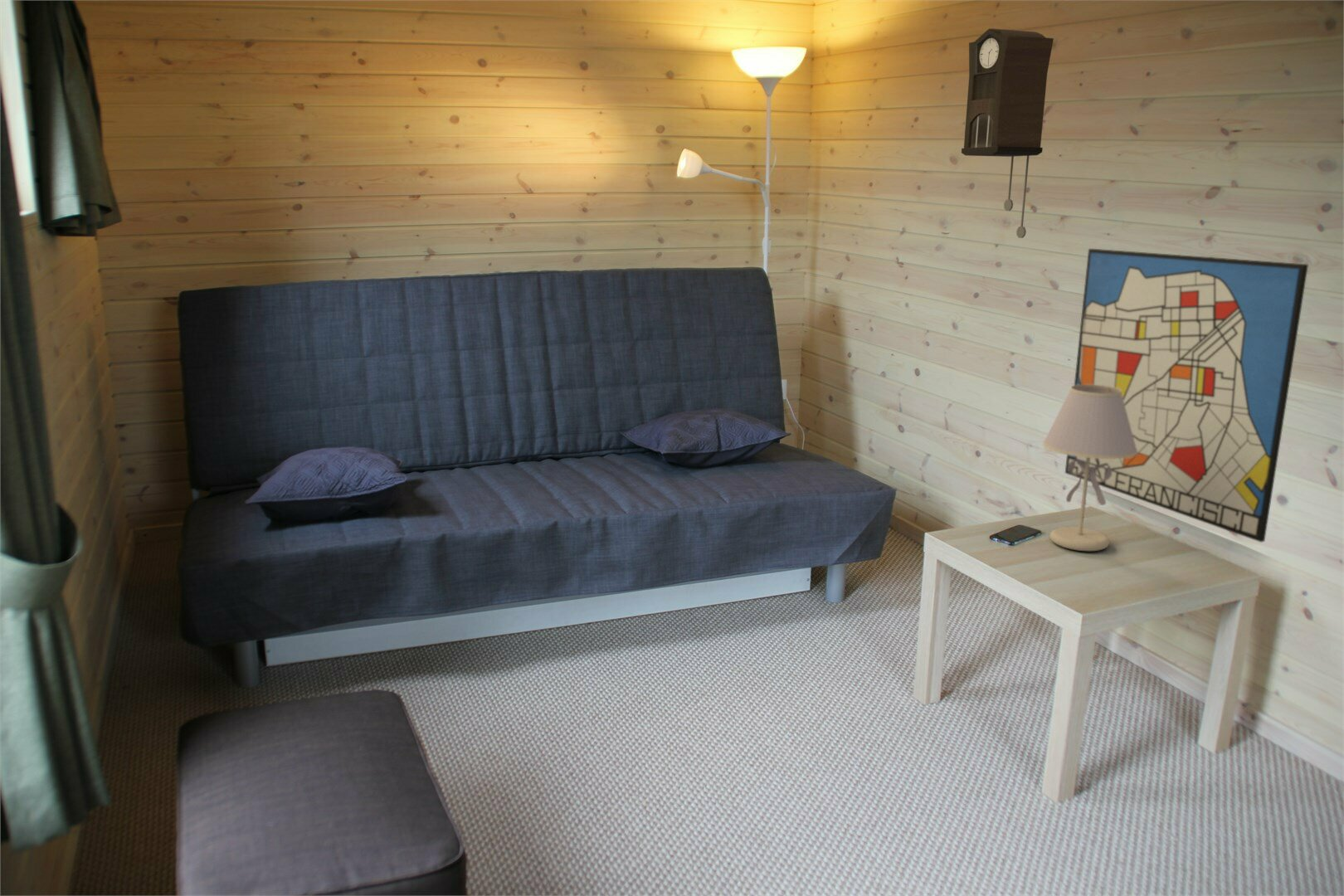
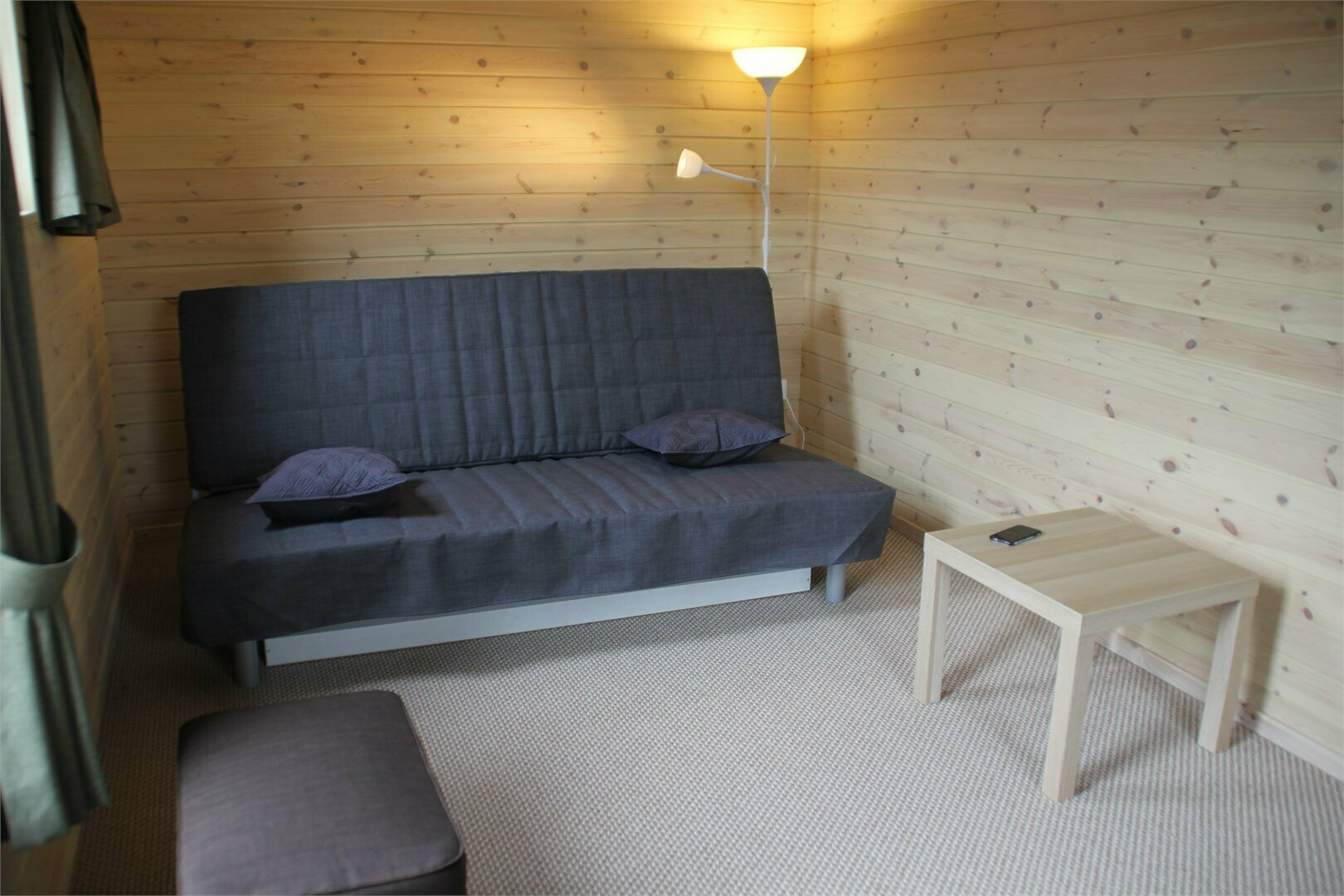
- table lamp [1042,385,1138,552]
- wall art [1064,248,1309,543]
- pendulum clock [961,28,1054,239]
